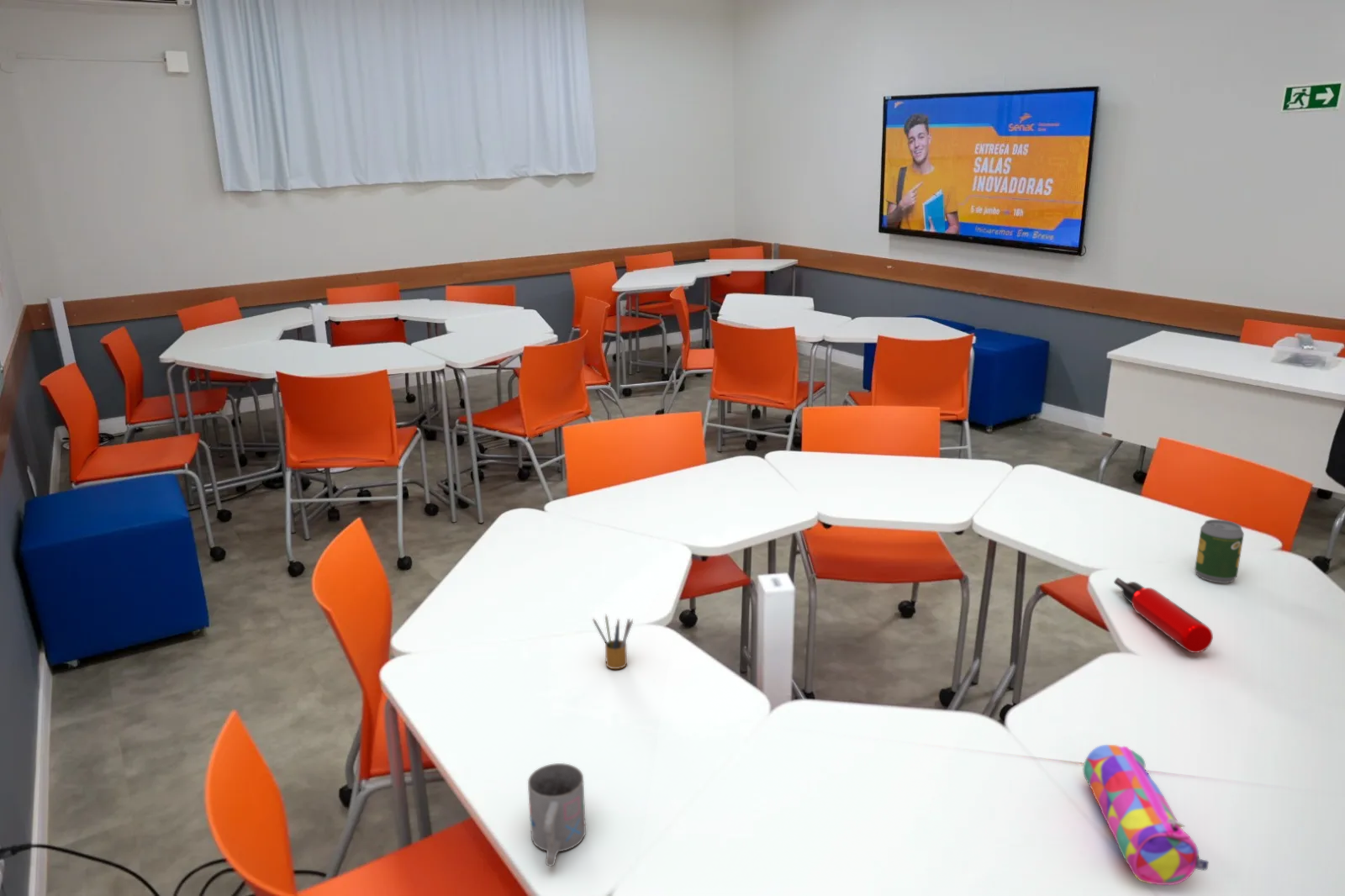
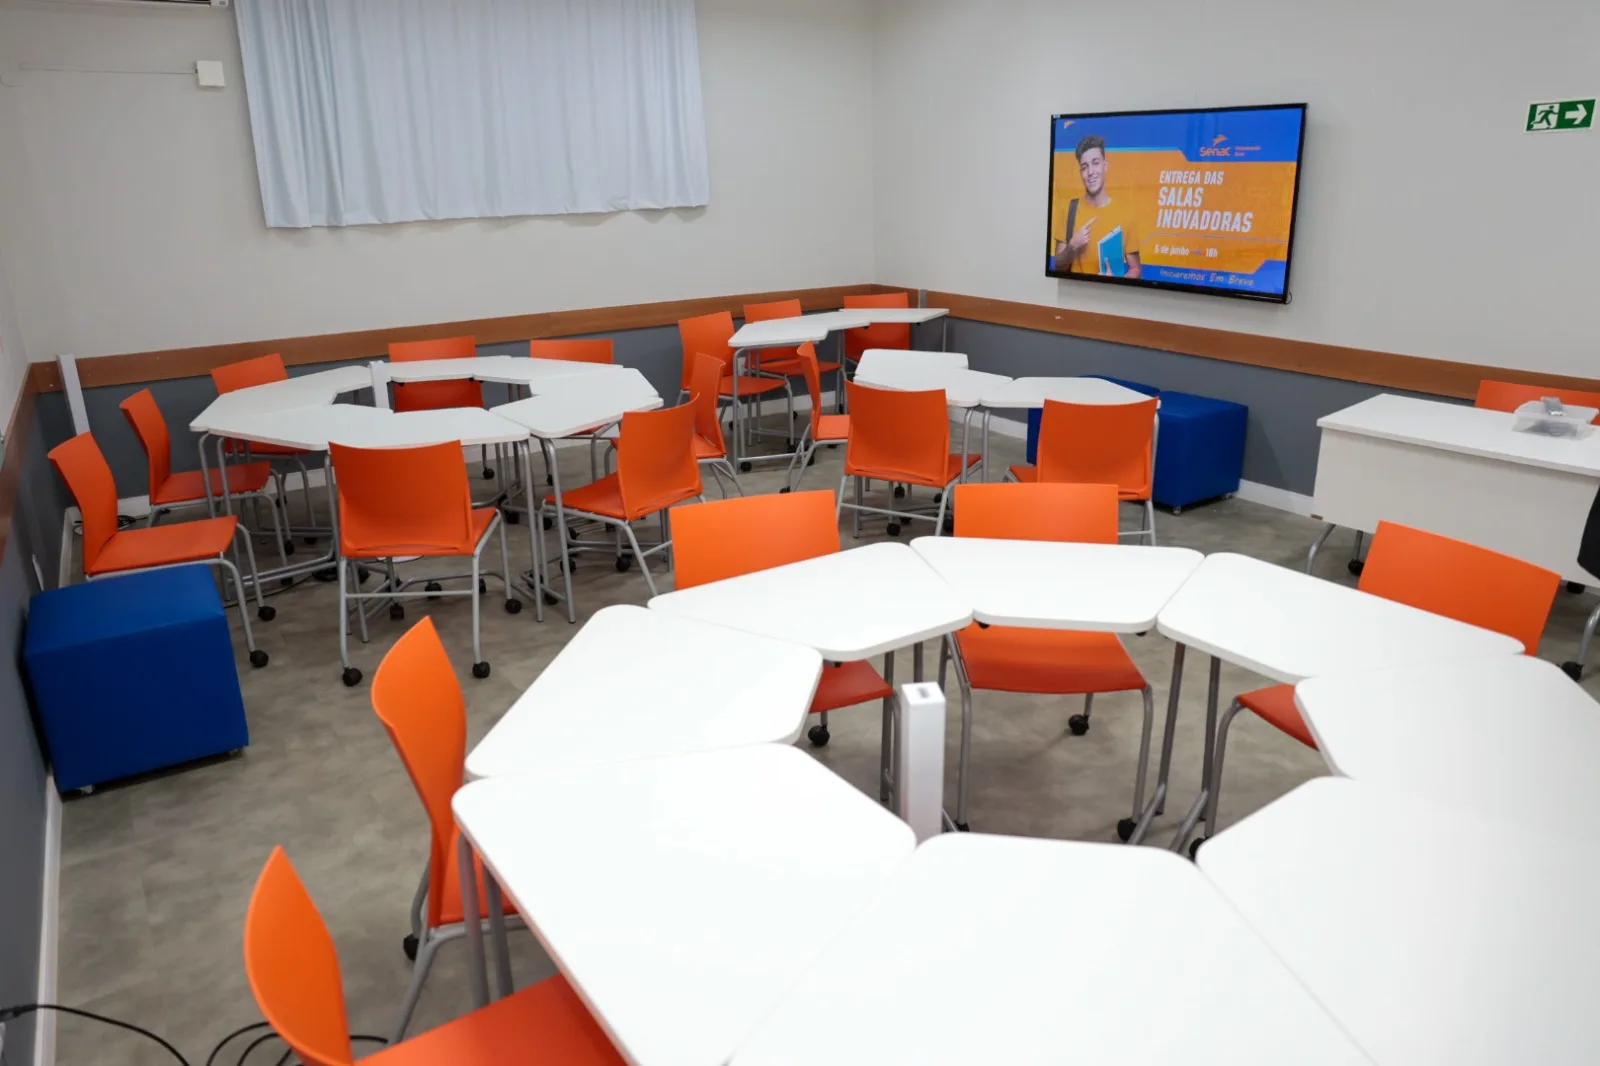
- mug [527,762,587,867]
- water bottle [1113,577,1214,654]
- pencil box [592,614,634,670]
- pencil case [1082,744,1209,886]
- soda can [1194,519,1245,584]
